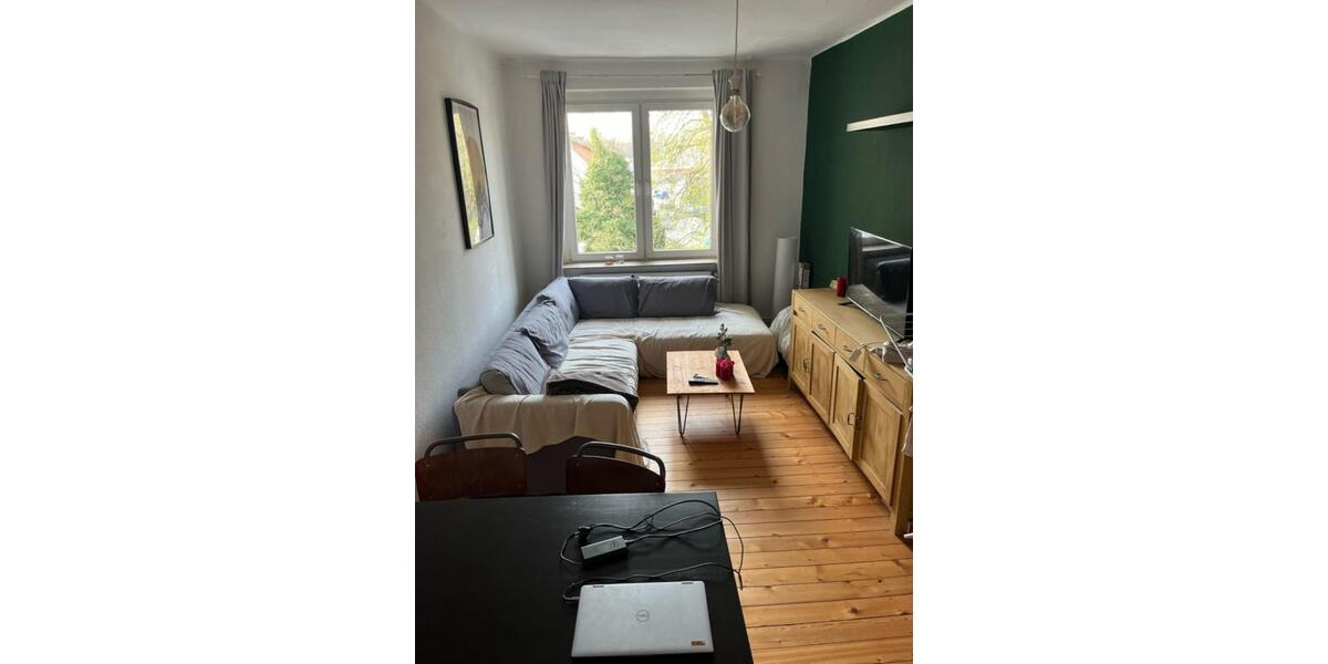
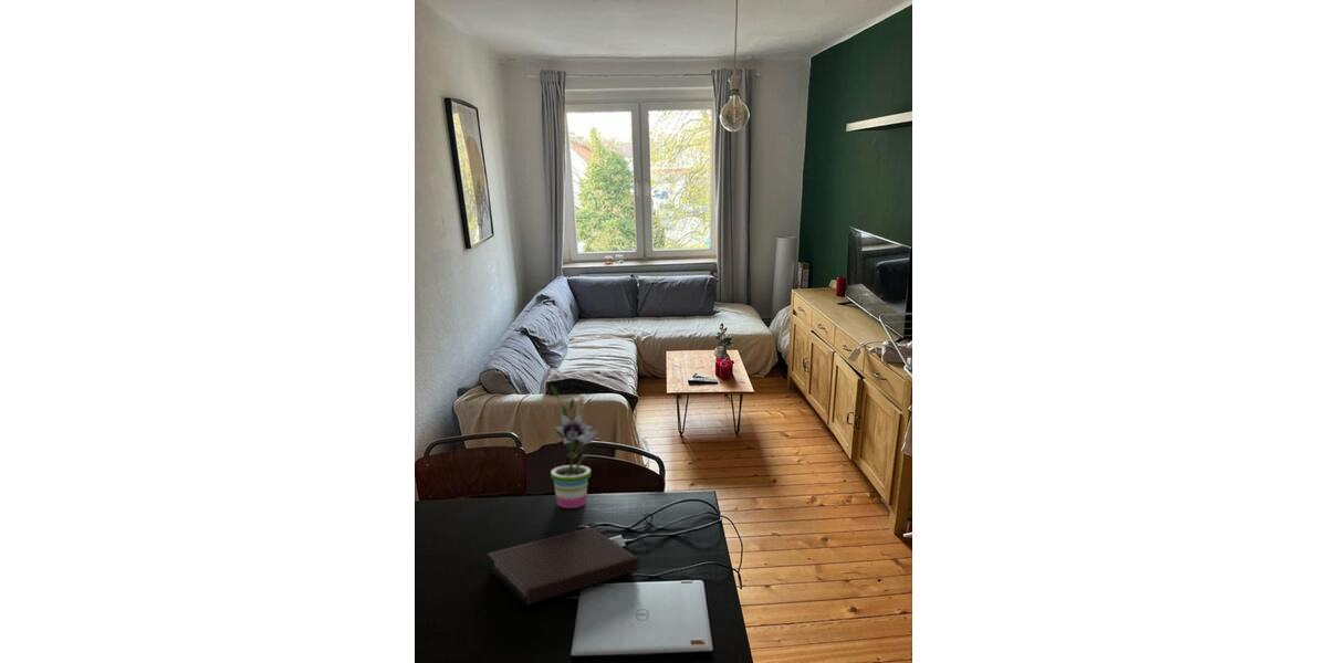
+ notebook [485,526,640,606]
+ potted plant [550,383,604,509]
